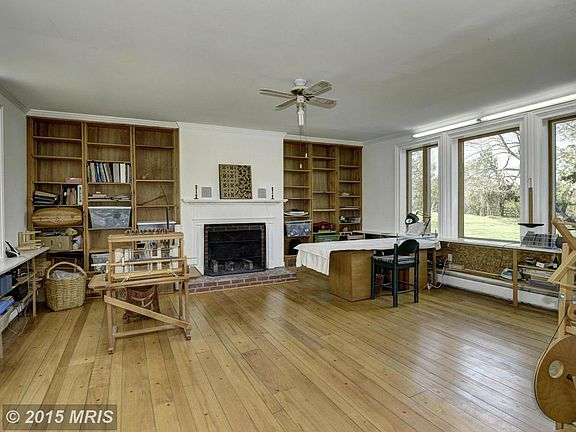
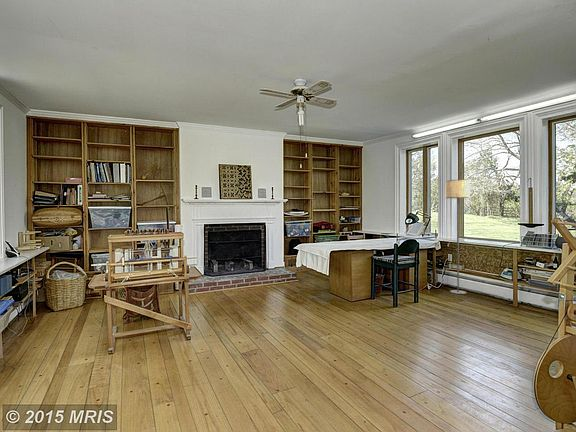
+ floor lamp [445,179,471,295]
